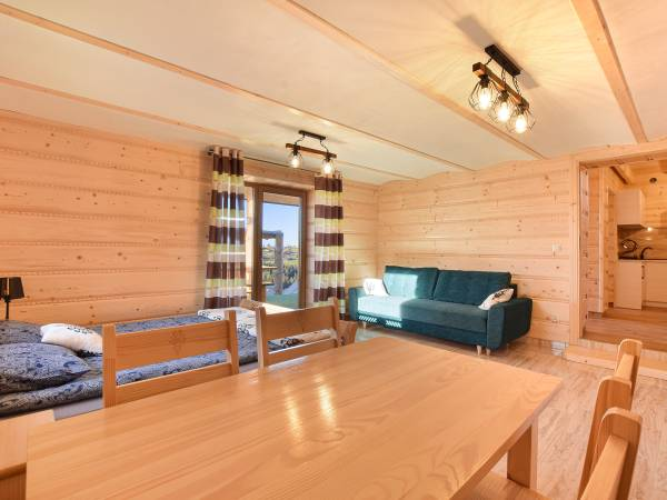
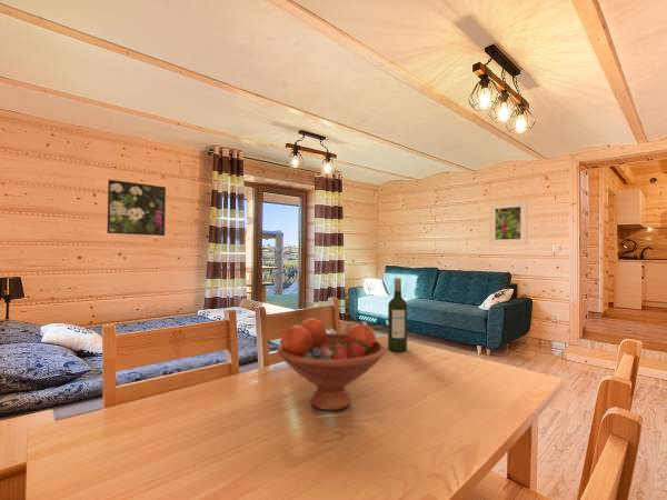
+ fruit bowl [276,317,387,412]
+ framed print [488,199,528,247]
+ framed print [106,179,167,237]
+ wine bottle [387,277,408,352]
